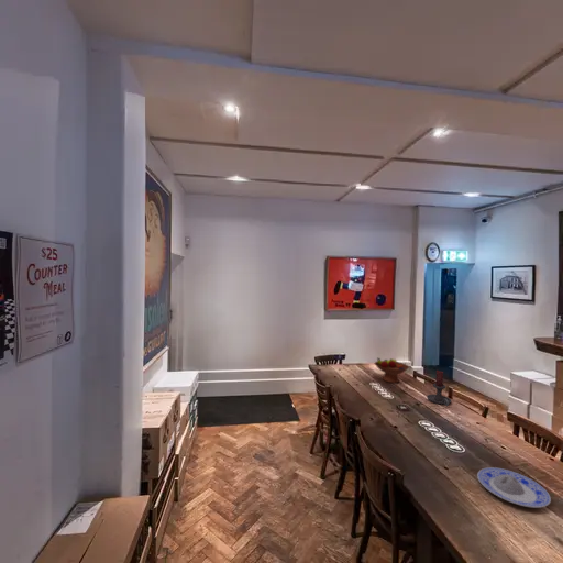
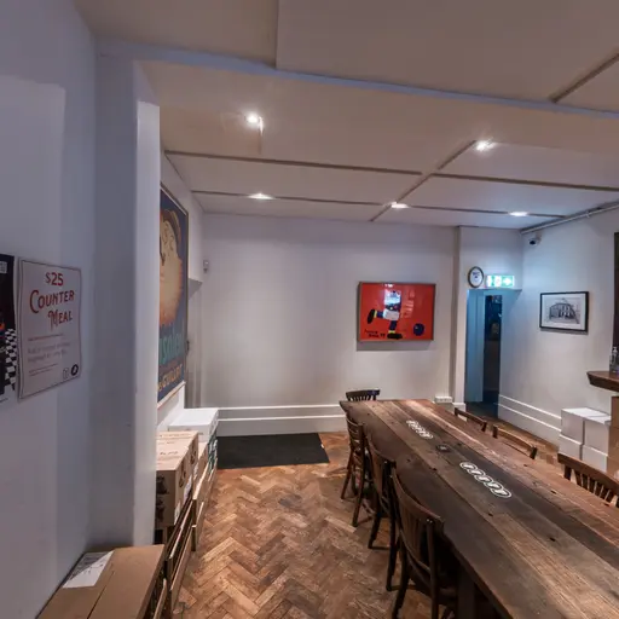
- fruit bowl [374,356,410,384]
- candle holder [426,369,452,407]
- plate [476,466,552,509]
